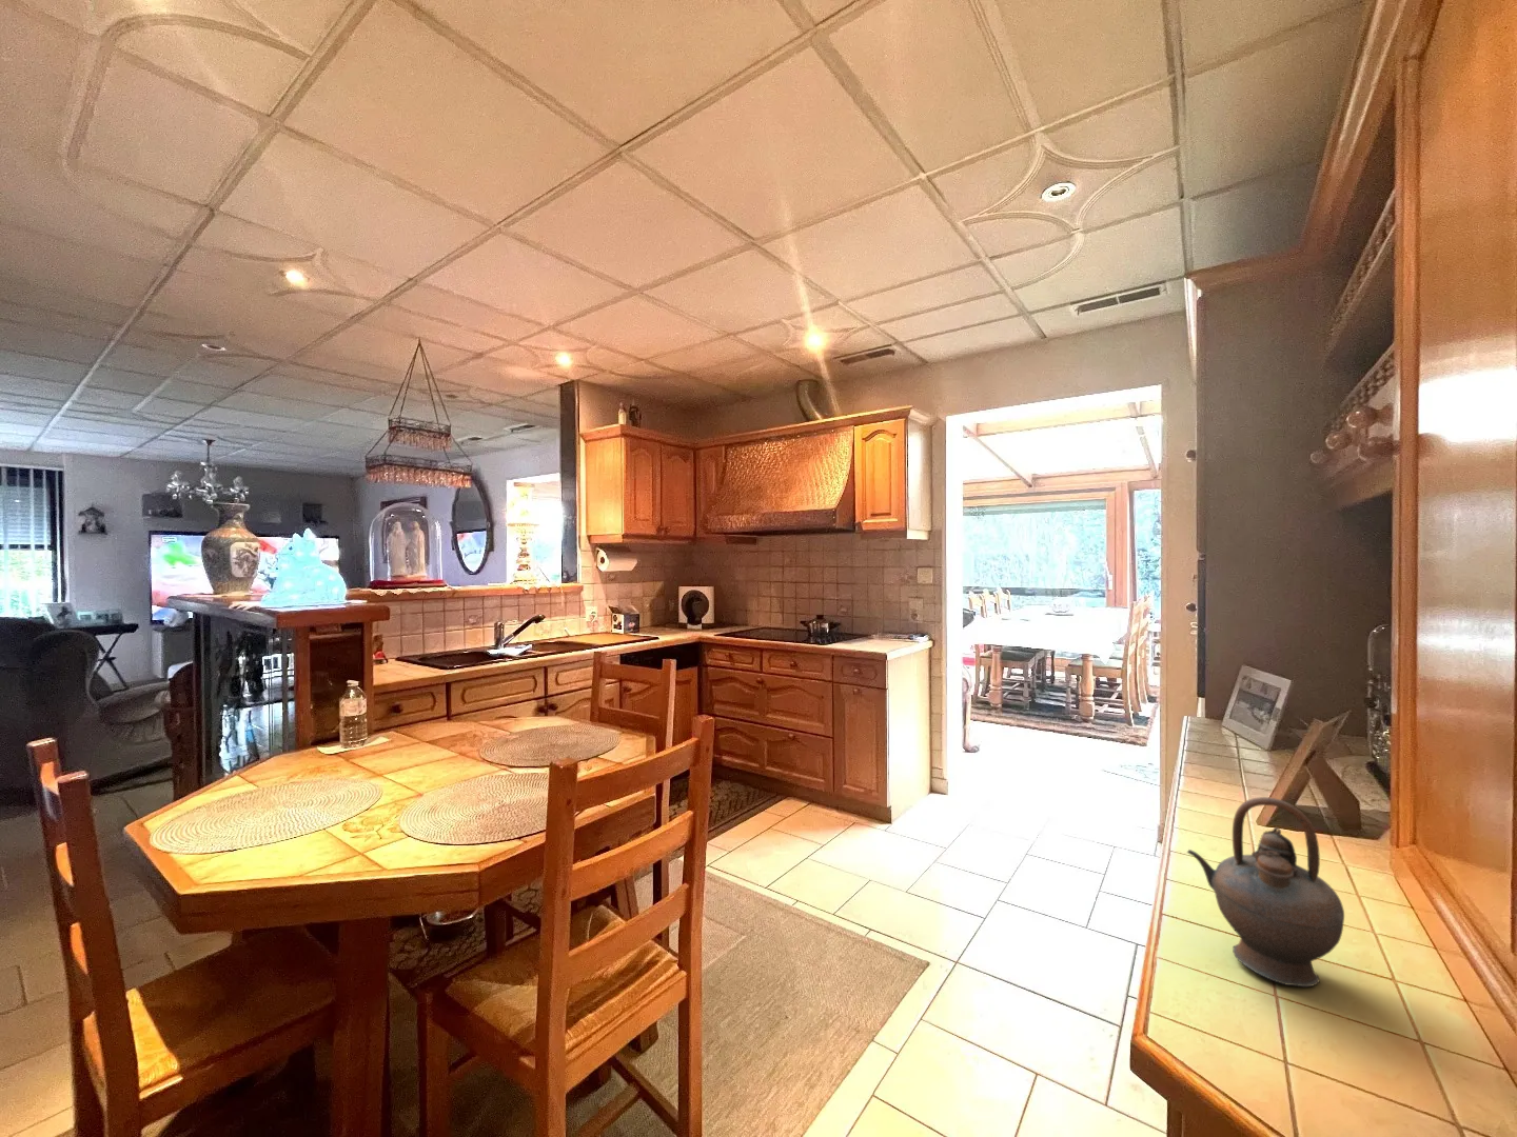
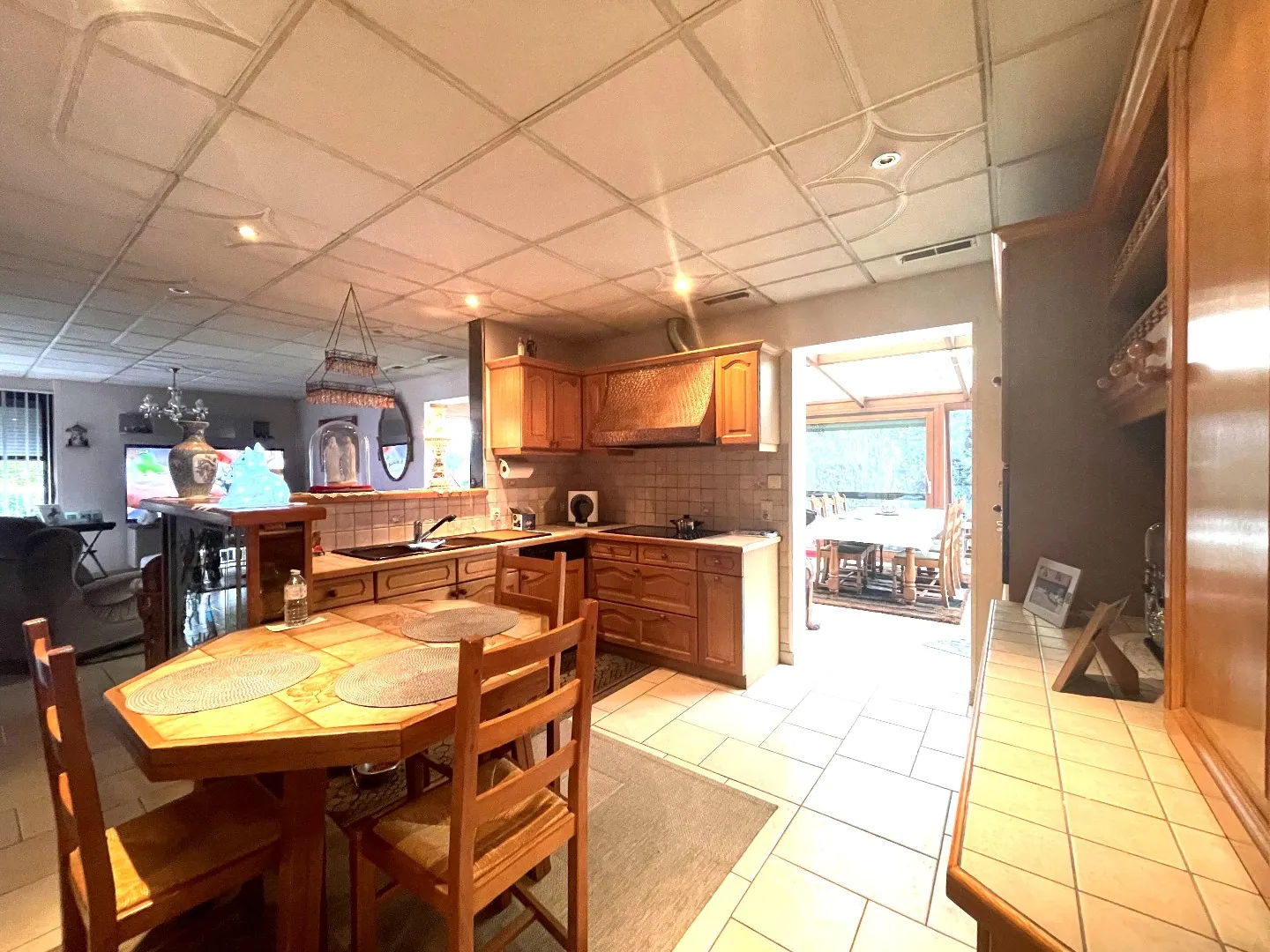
- teapot [1186,795,1345,988]
